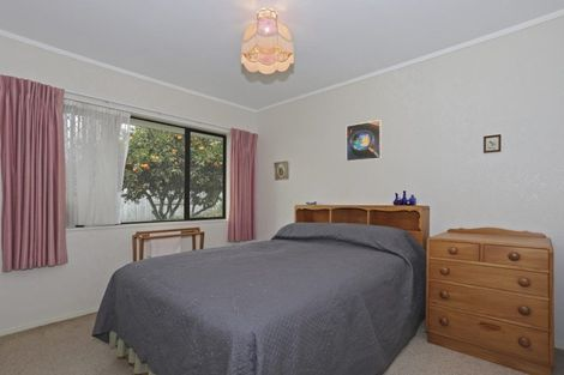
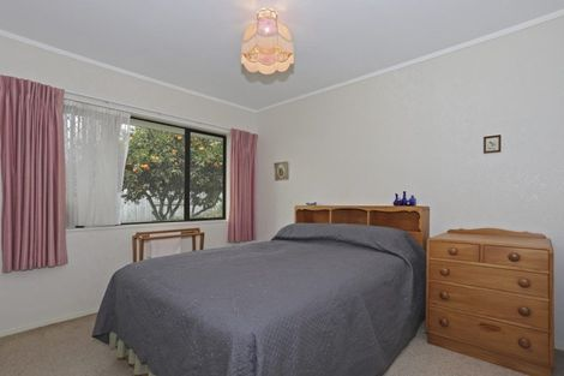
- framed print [346,119,383,163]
